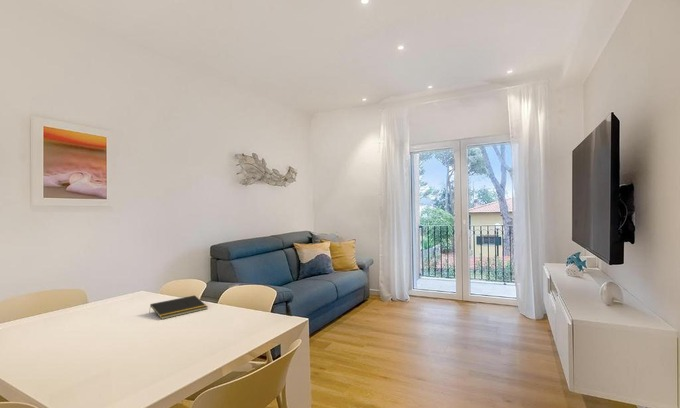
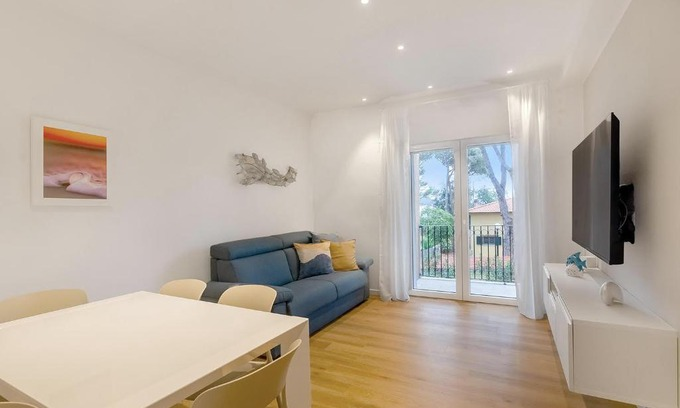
- notepad [148,294,209,320]
